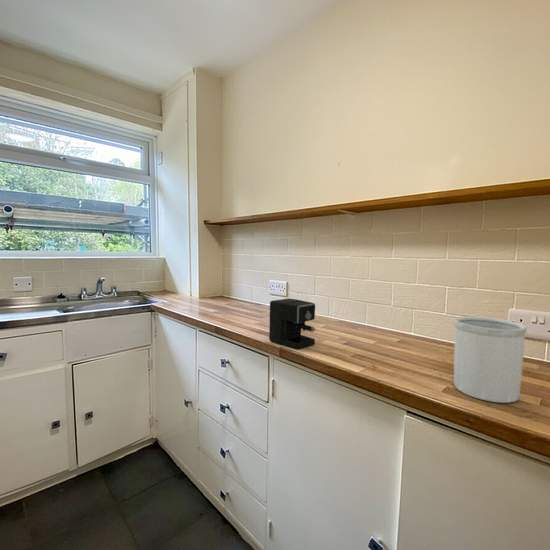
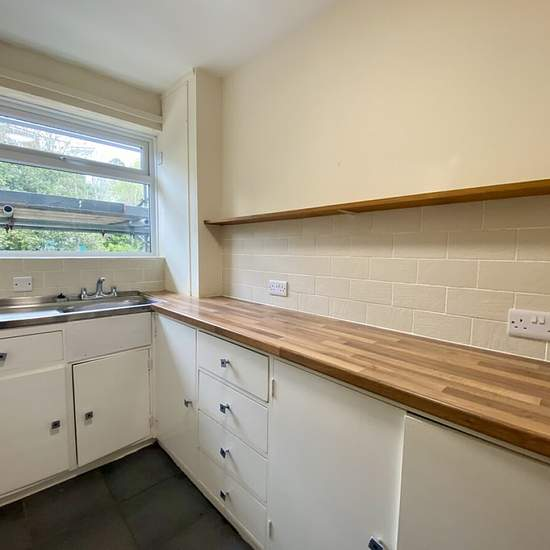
- utensil holder [453,315,528,404]
- coffee maker [268,298,316,350]
